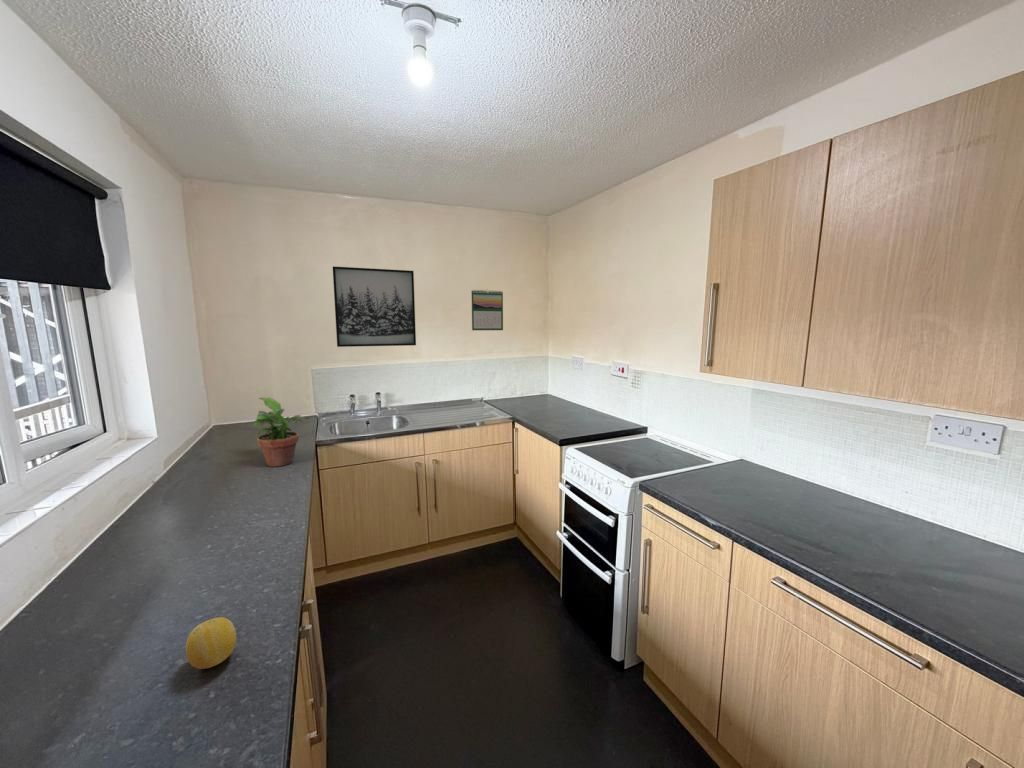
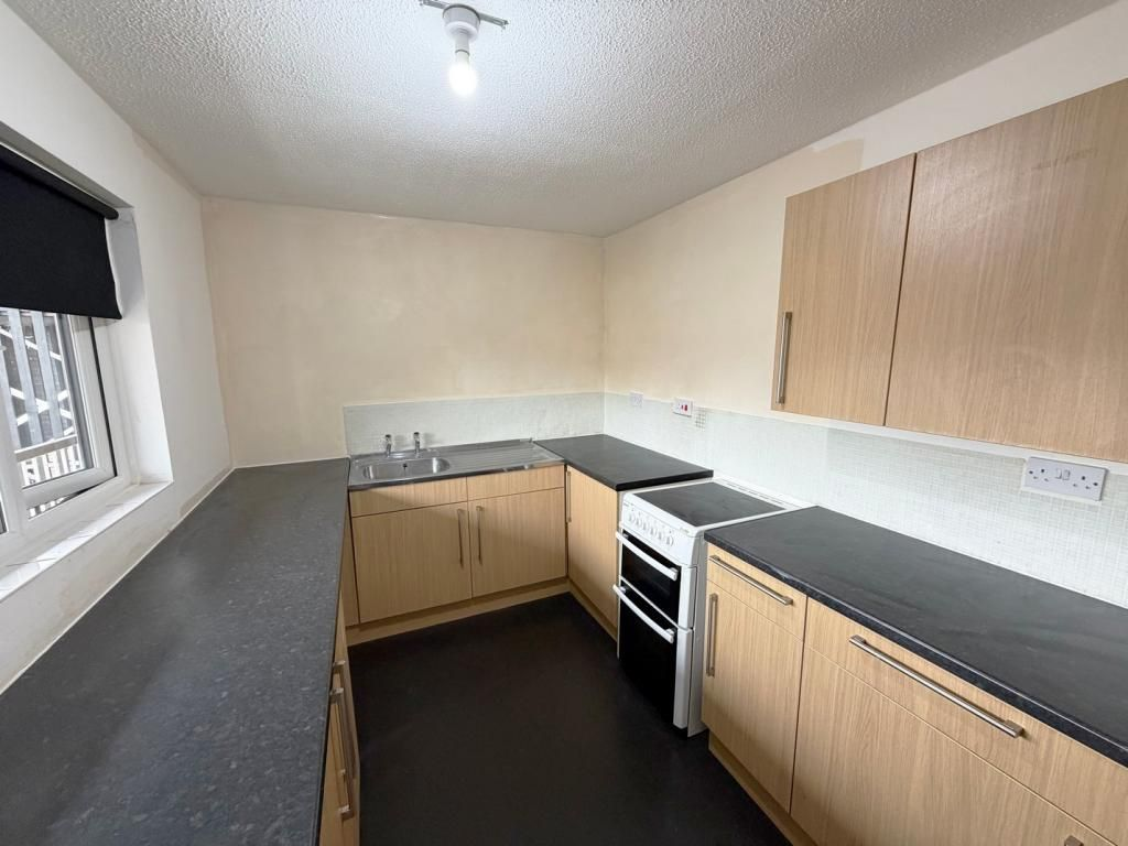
- calendar [470,289,504,331]
- wall art [332,265,417,348]
- fruit [185,616,237,670]
- potted plant [252,396,311,467]
